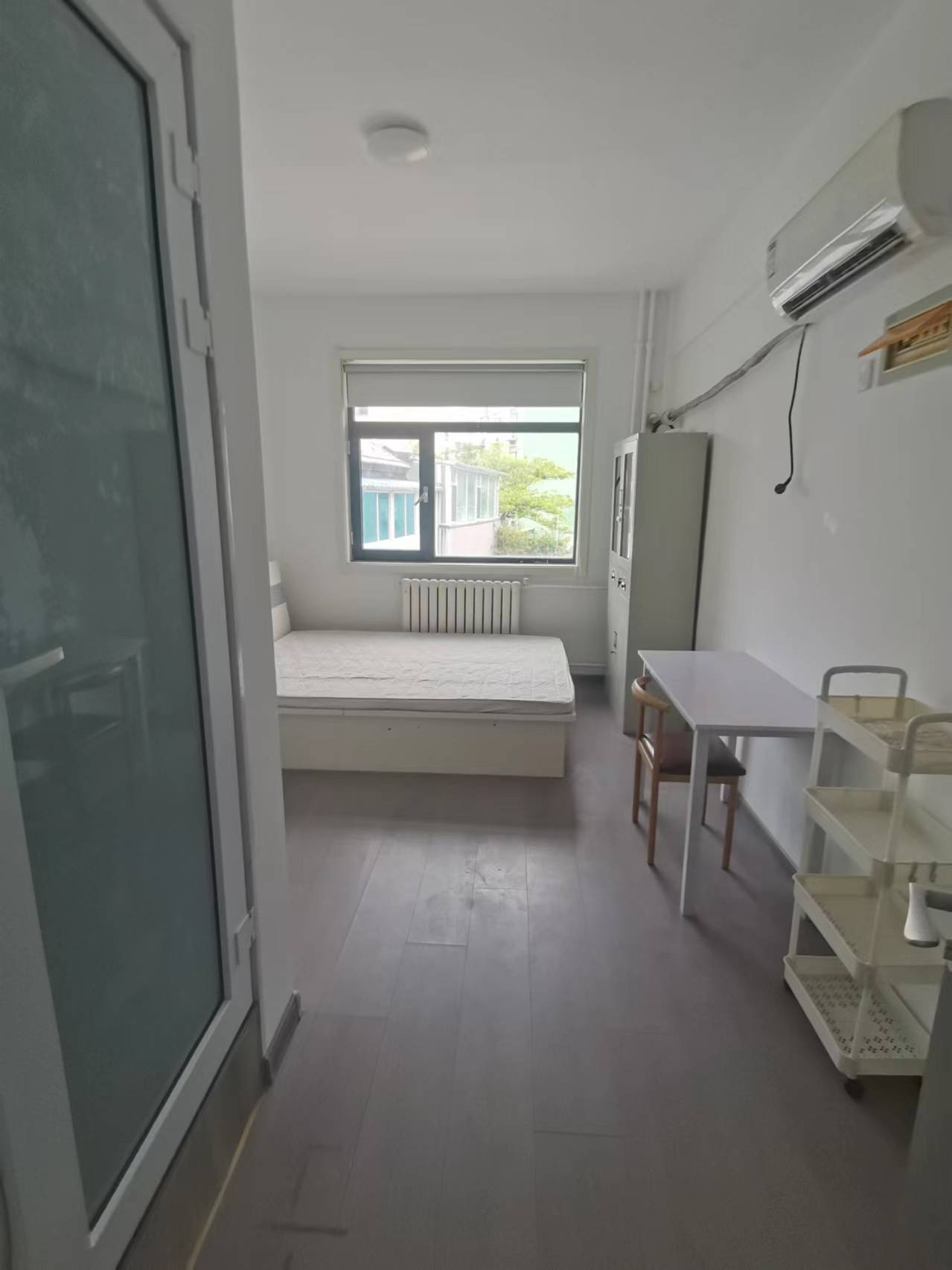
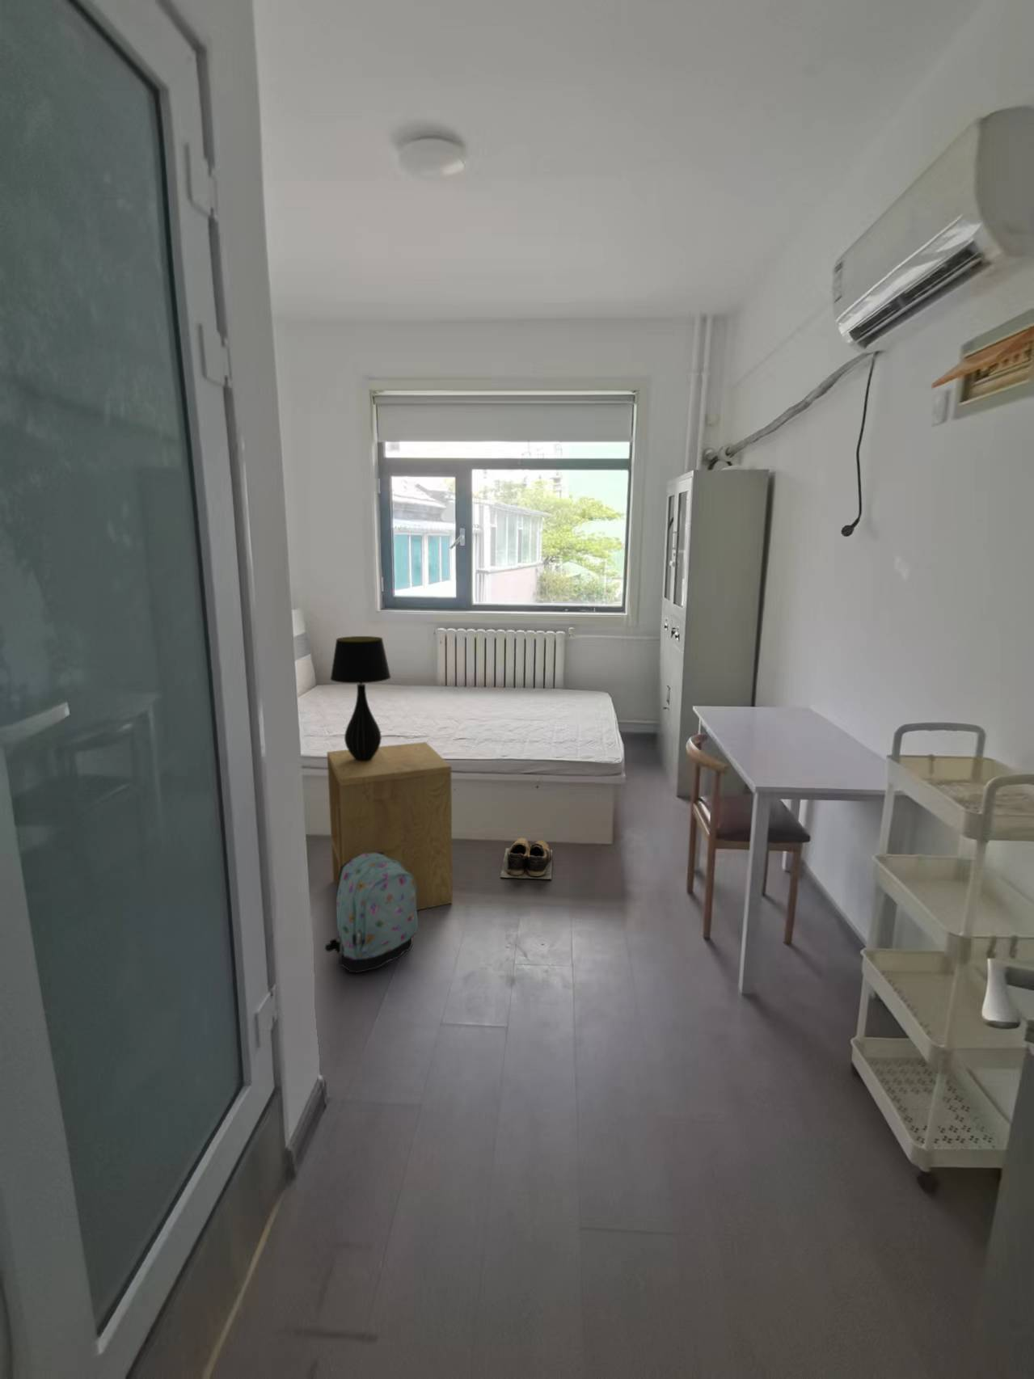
+ shoes [500,837,553,881]
+ table lamp [330,635,392,761]
+ side table [326,742,454,911]
+ backpack [324,852,419,974]
